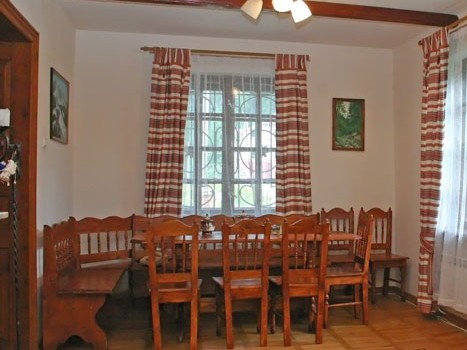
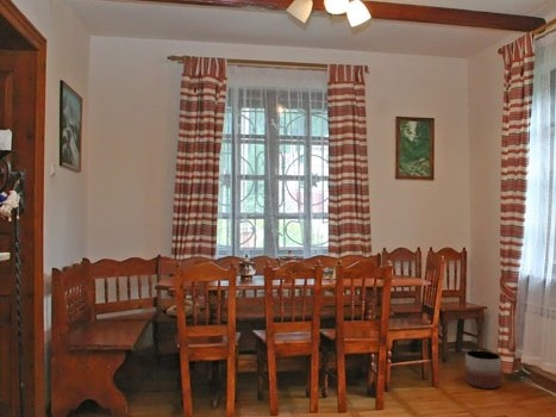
+ planter [464,349,502,390]
